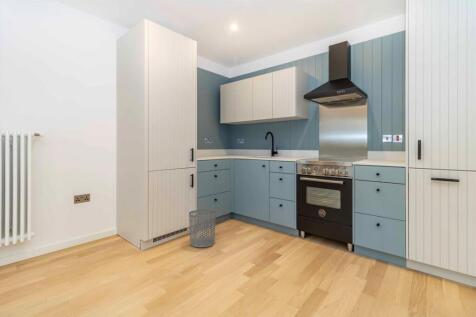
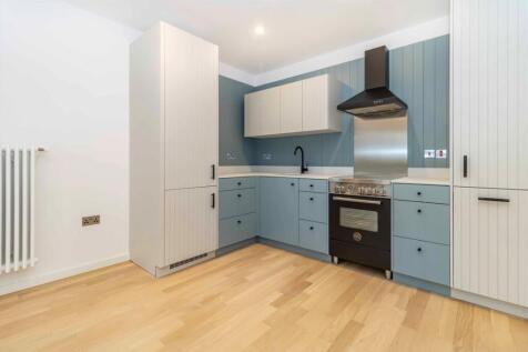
- waste bin [188,209,217,248]
